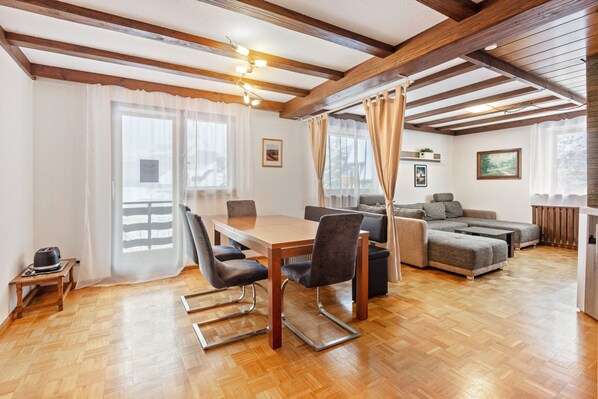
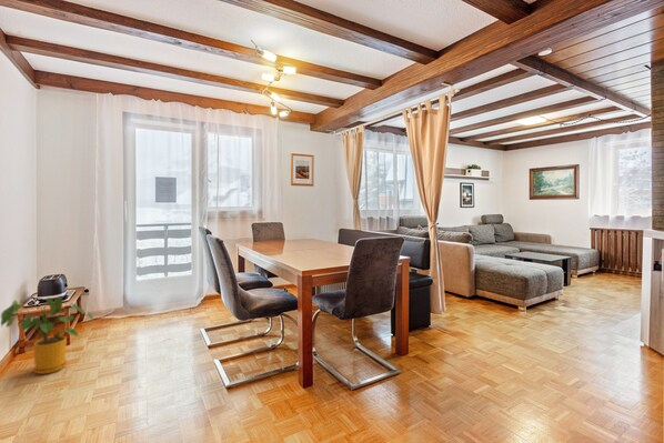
+ house plant [0,296,94,375]
